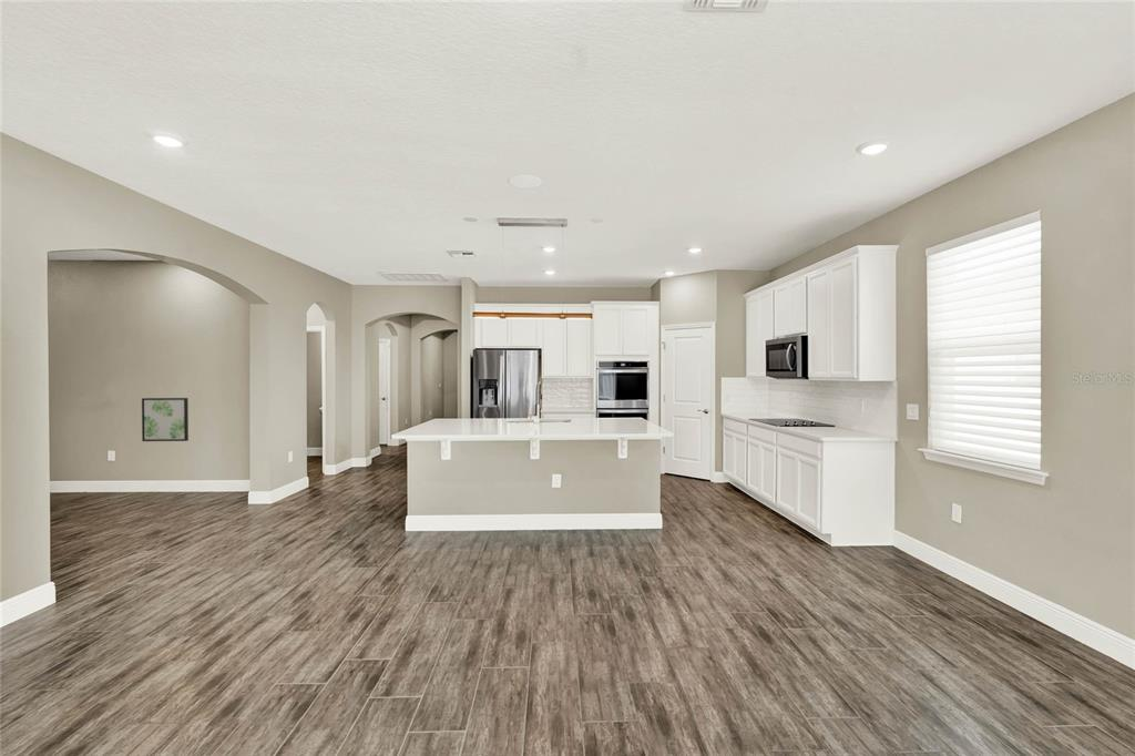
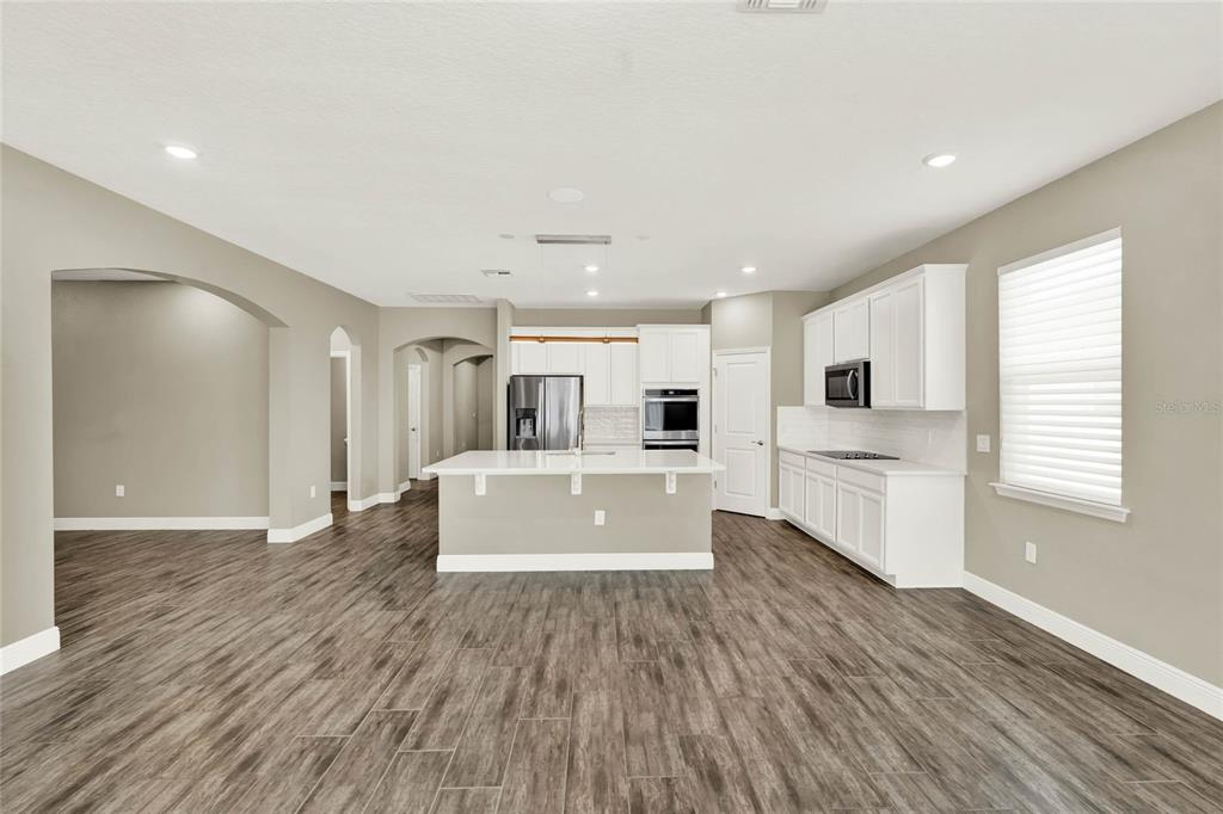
- wall art [141,397,190,442]
